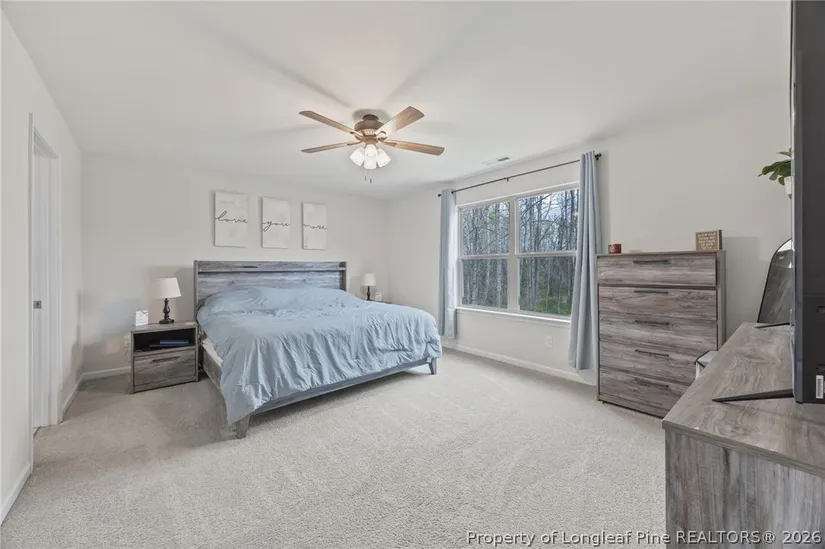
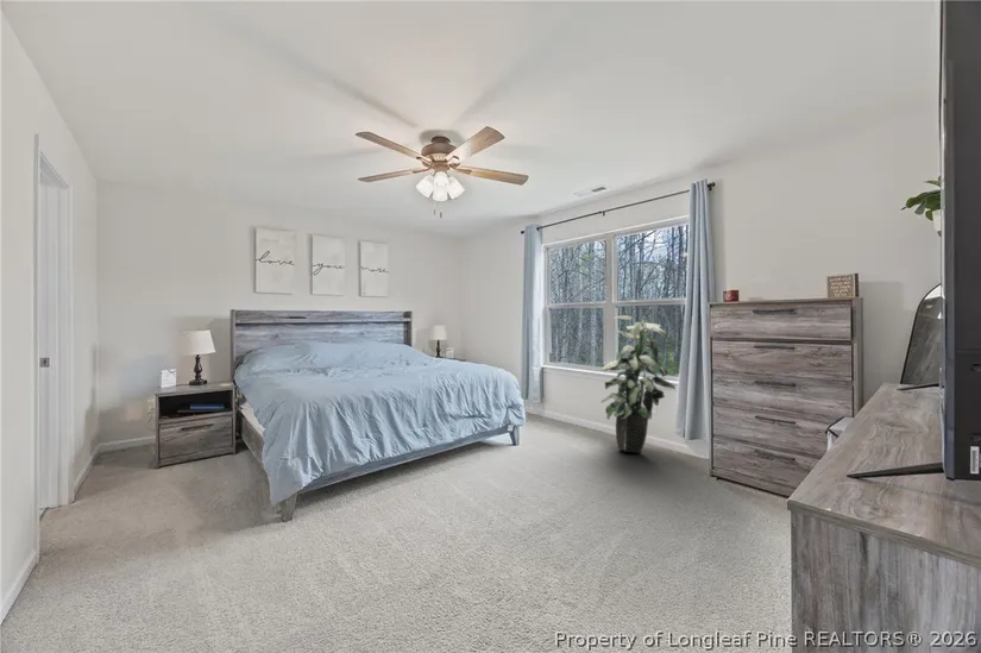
+ indoor plant [599,314,677,454]
